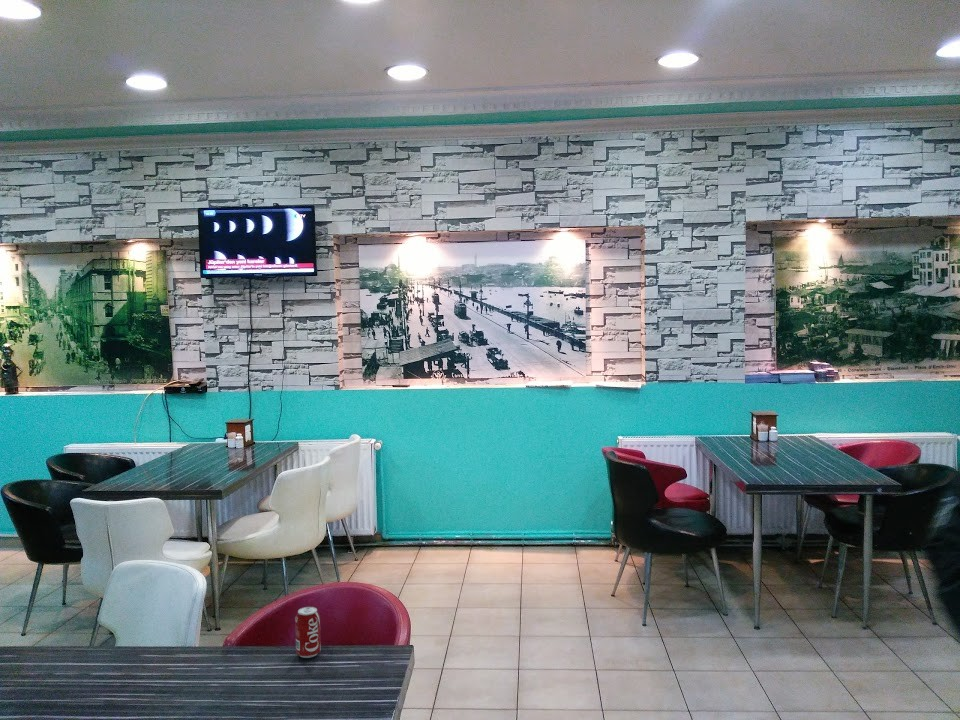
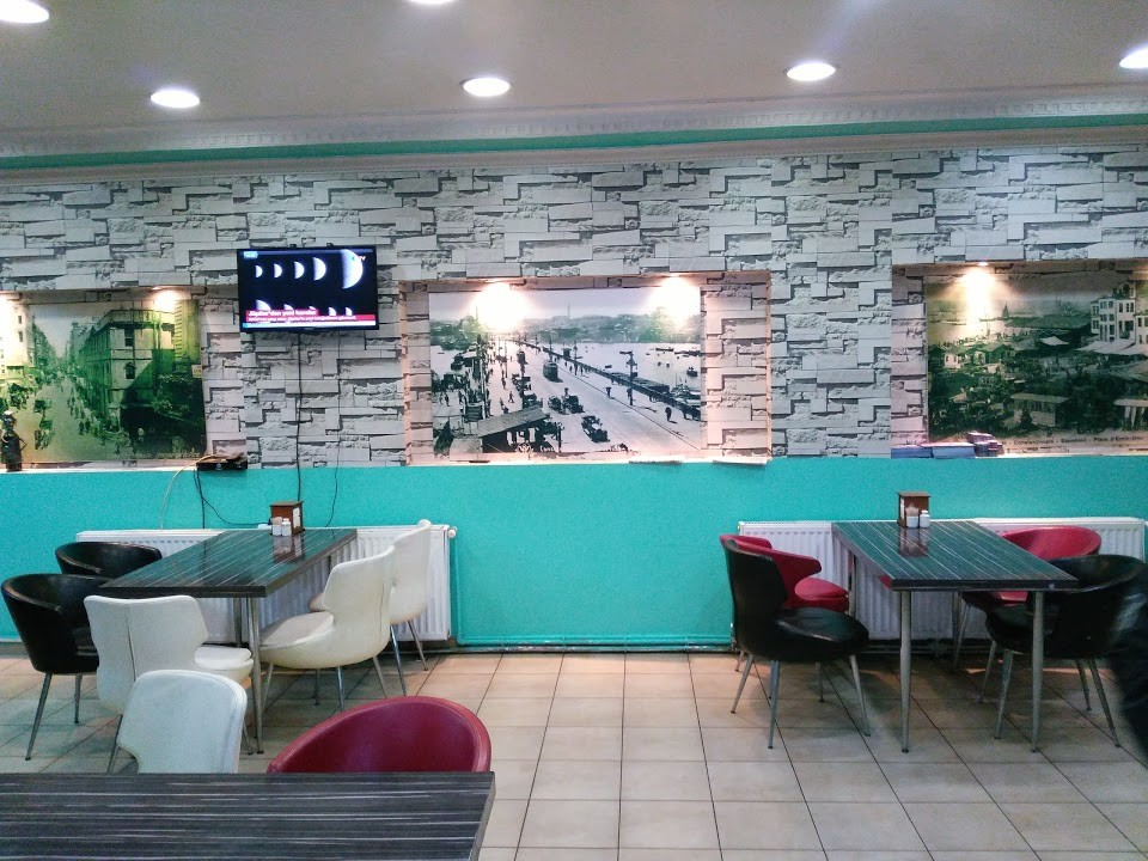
- soda can [294,606,322,659]
